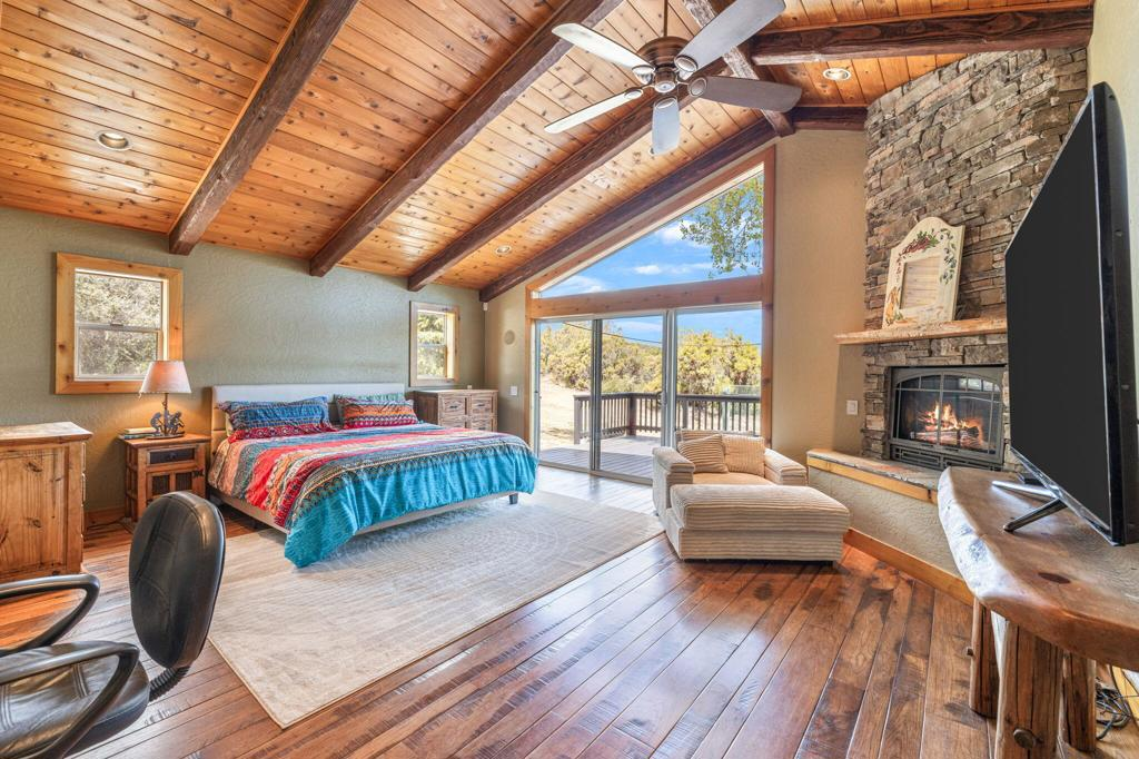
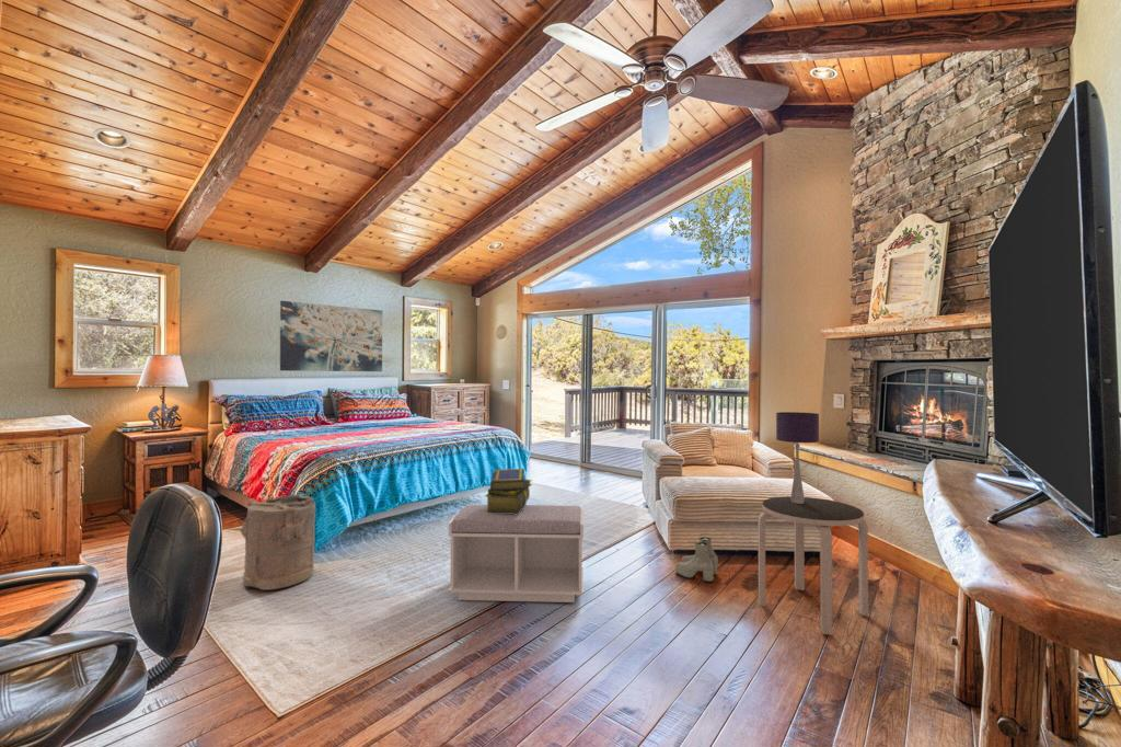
+ wall art [279,300,383,372]
+ boots [674,536,719,583]
+ table lamp [775,411,820,504]
+ bench [448,504,585,604]
+ side table [758,495,869,635]
+ laundry hamper [228,494,316,591]
+ stack of books [484,468,533,515]
